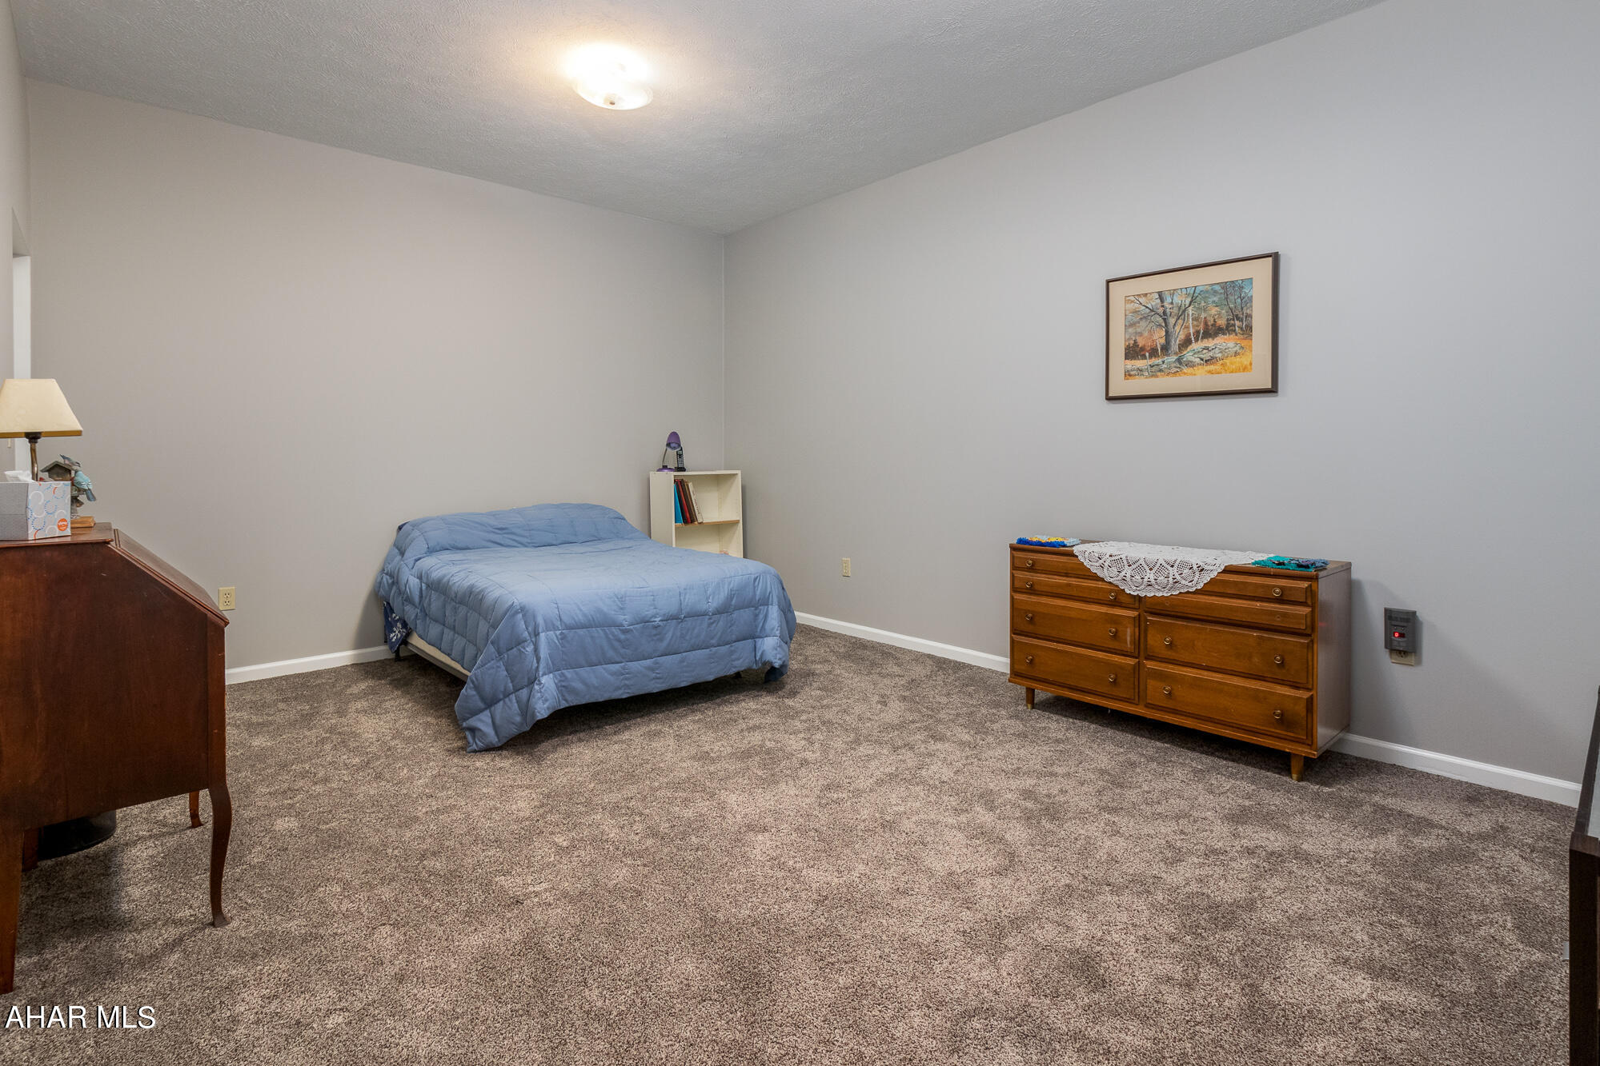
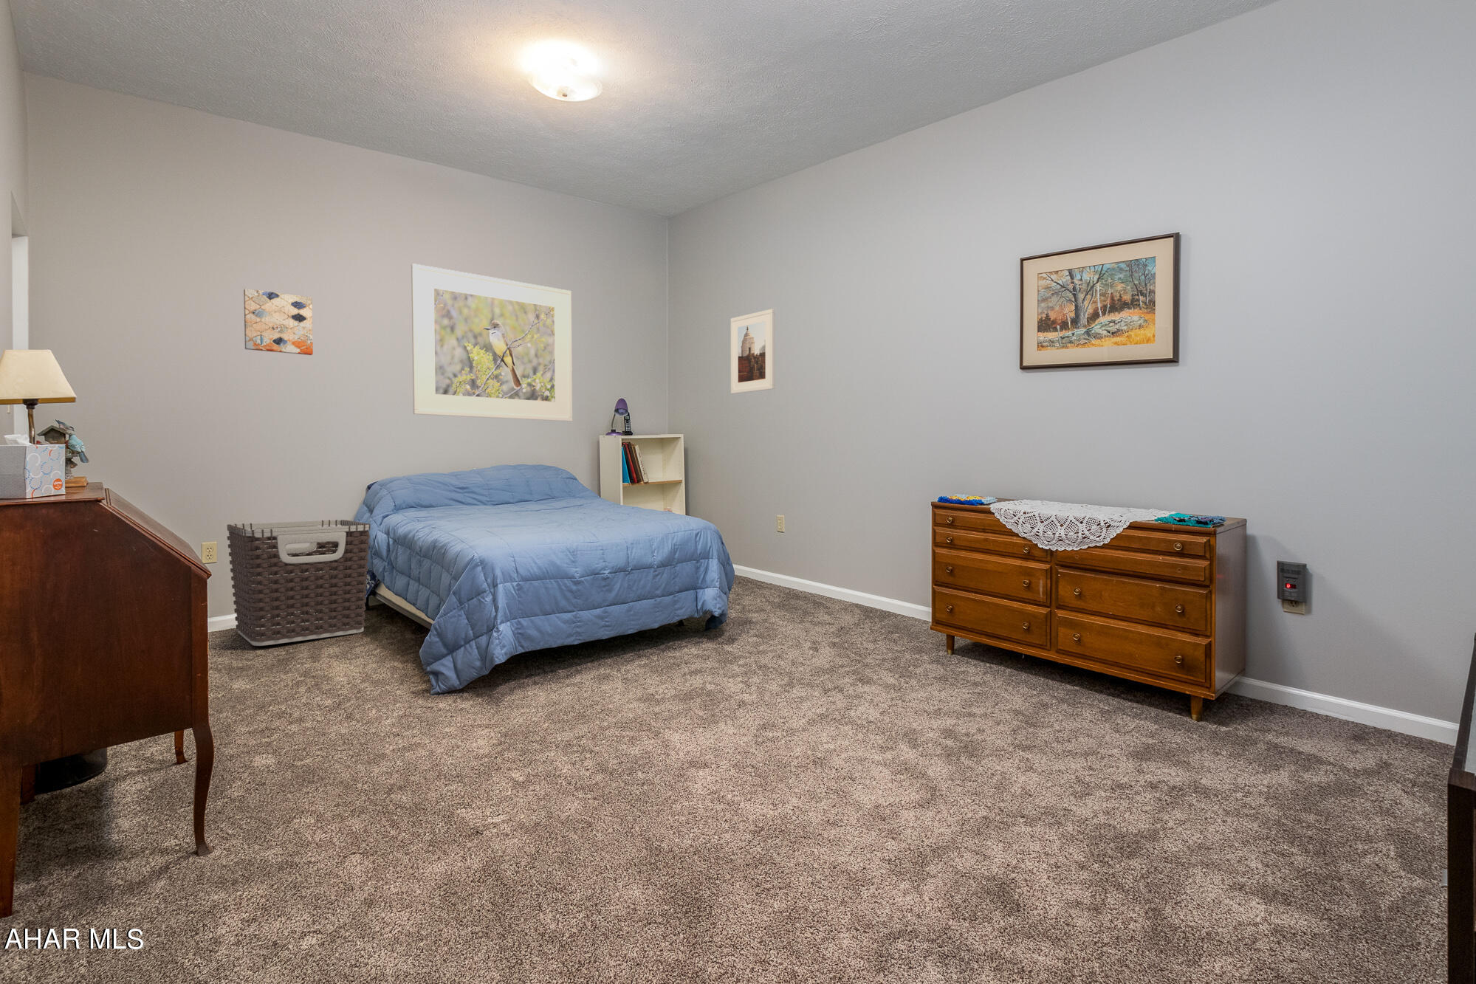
+ clothes hamper [226,519,371,647]
+ wall art [243,288,314,356]
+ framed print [411,262,573,422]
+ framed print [730,309,775,394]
